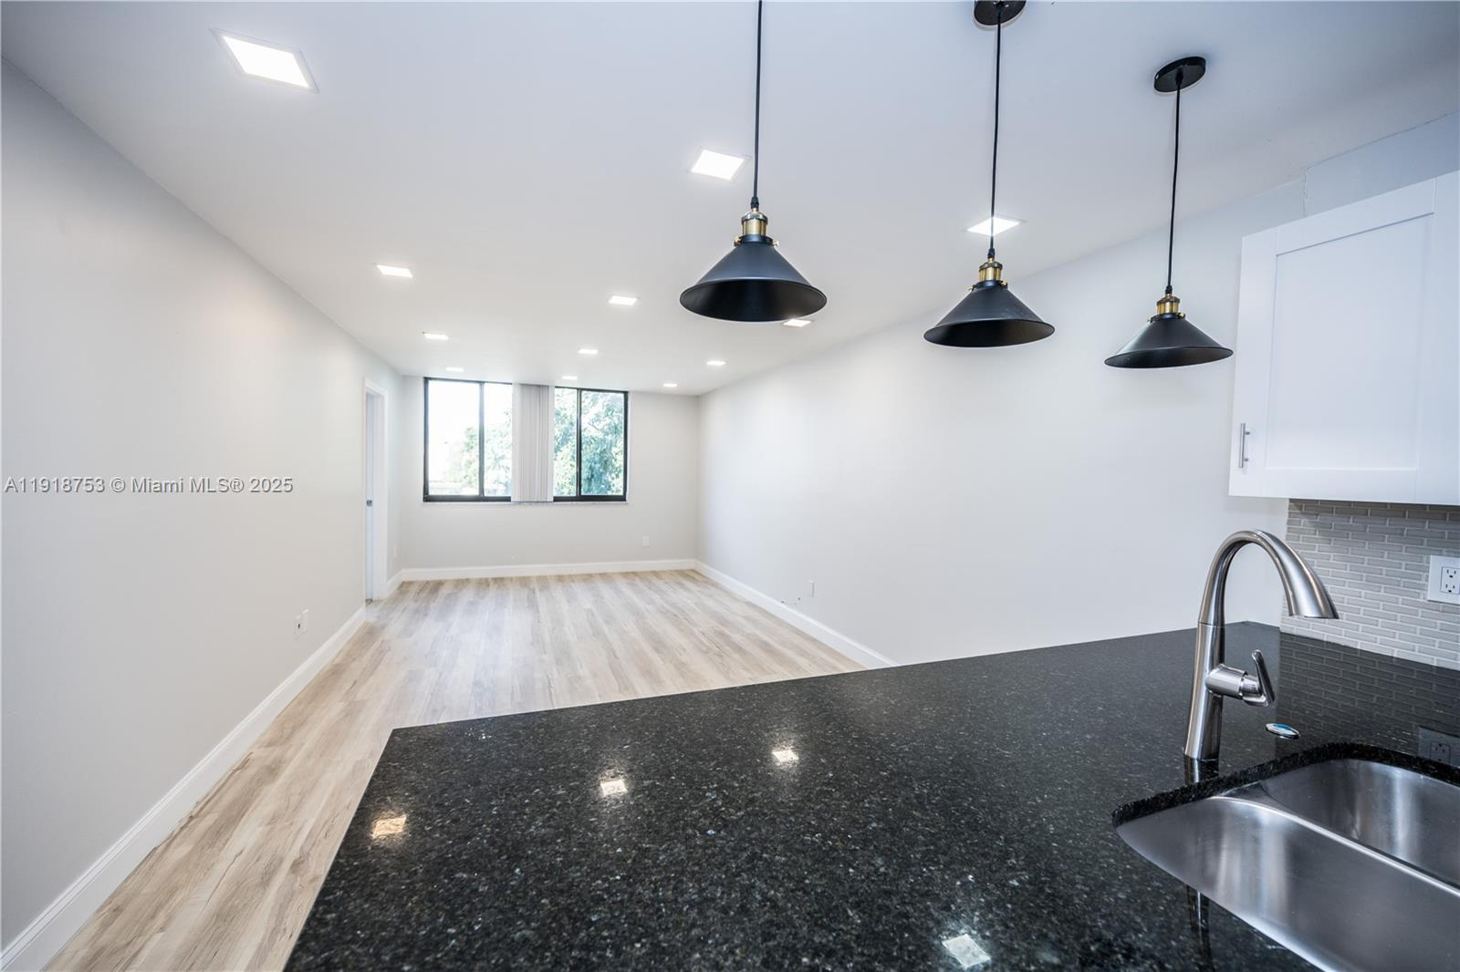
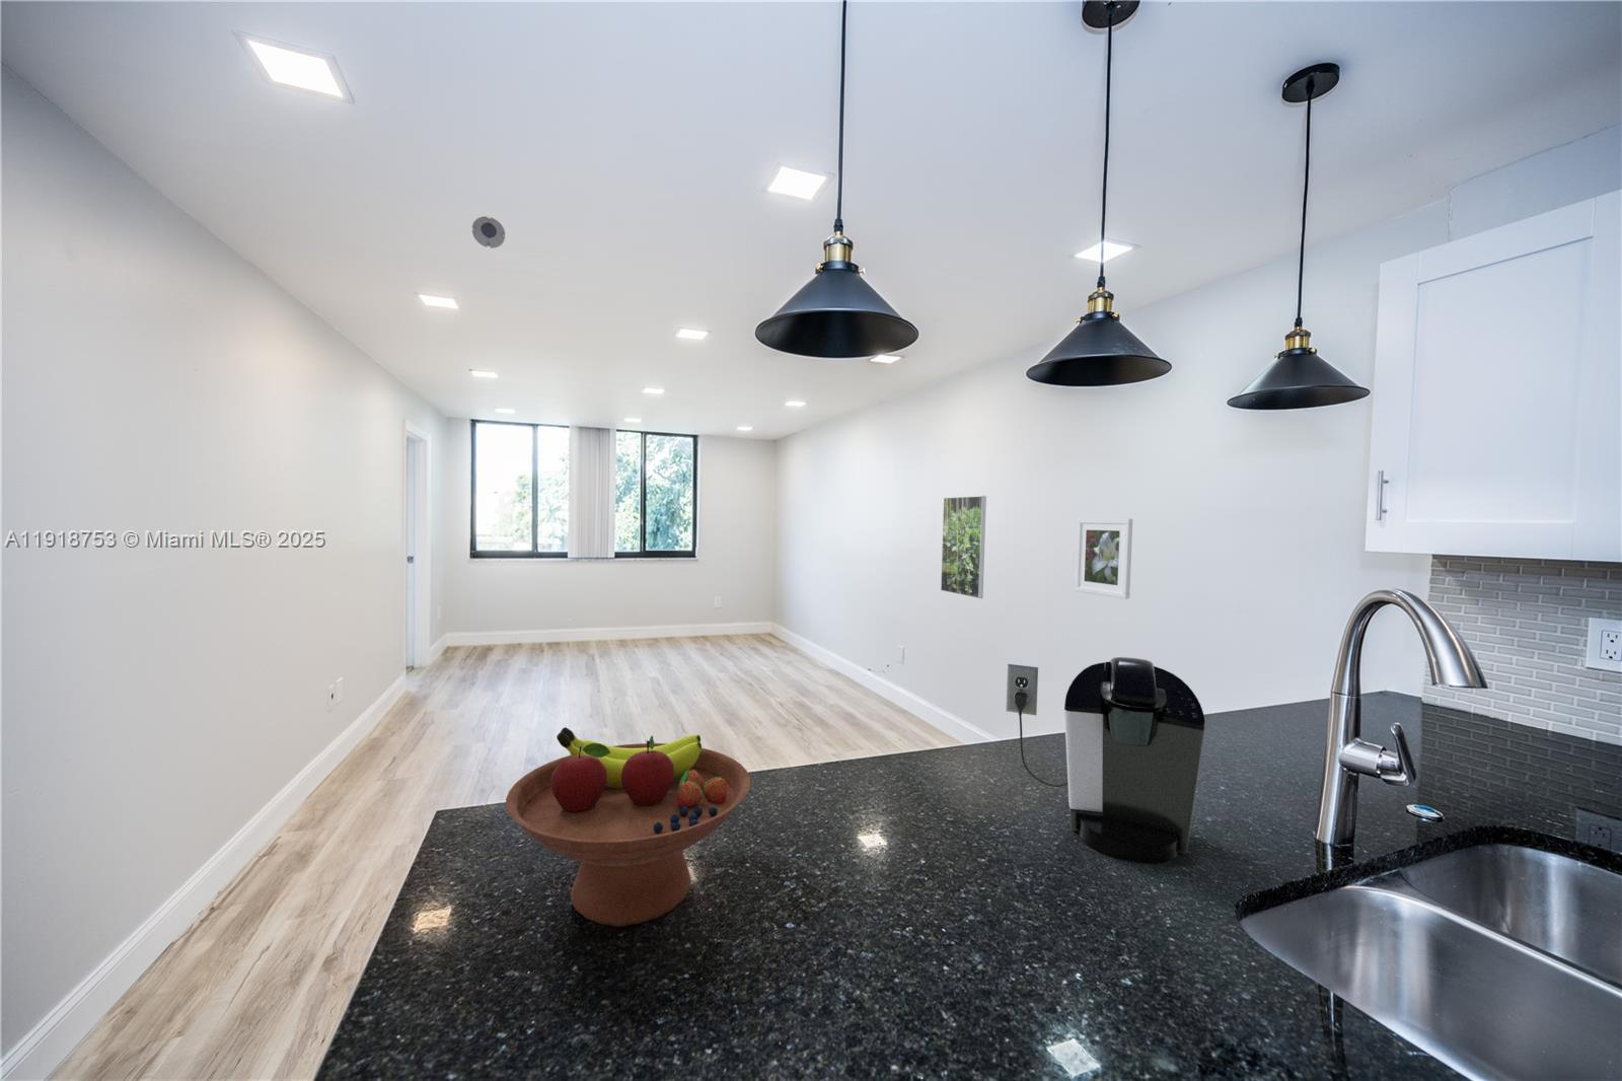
+ fruit bowl [505,726,751,928]
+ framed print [1073,518,1134,601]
+ coffee maker [1005,656,1206,864]
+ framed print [939,495,988,600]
+ smoke detector [472,216,505,250]
